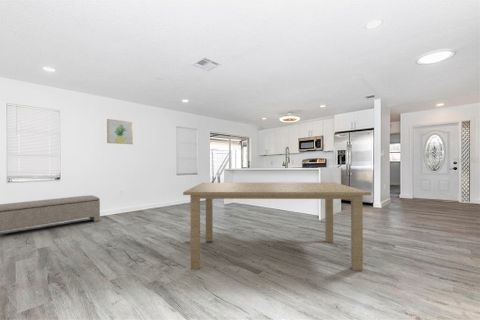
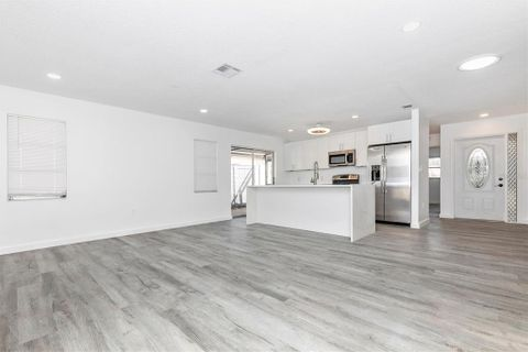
- wall art [106,118,134,145]
- dining table [182,182,372,271]
- bench [0,194,101,233]
